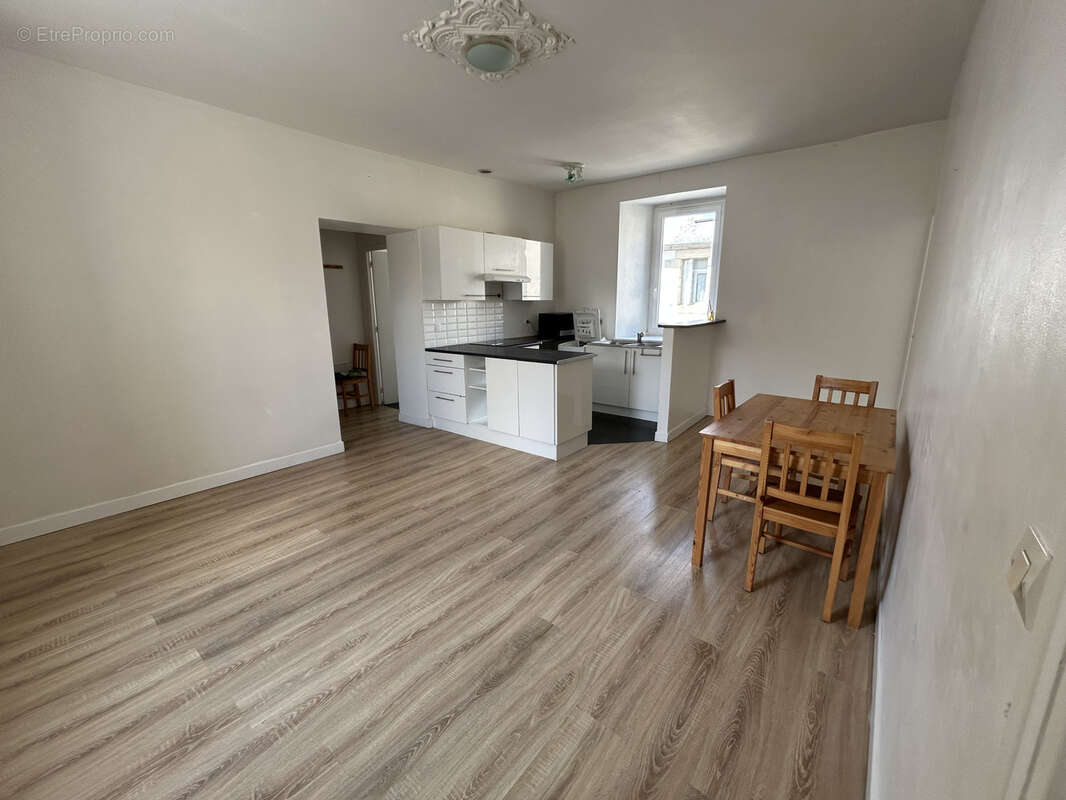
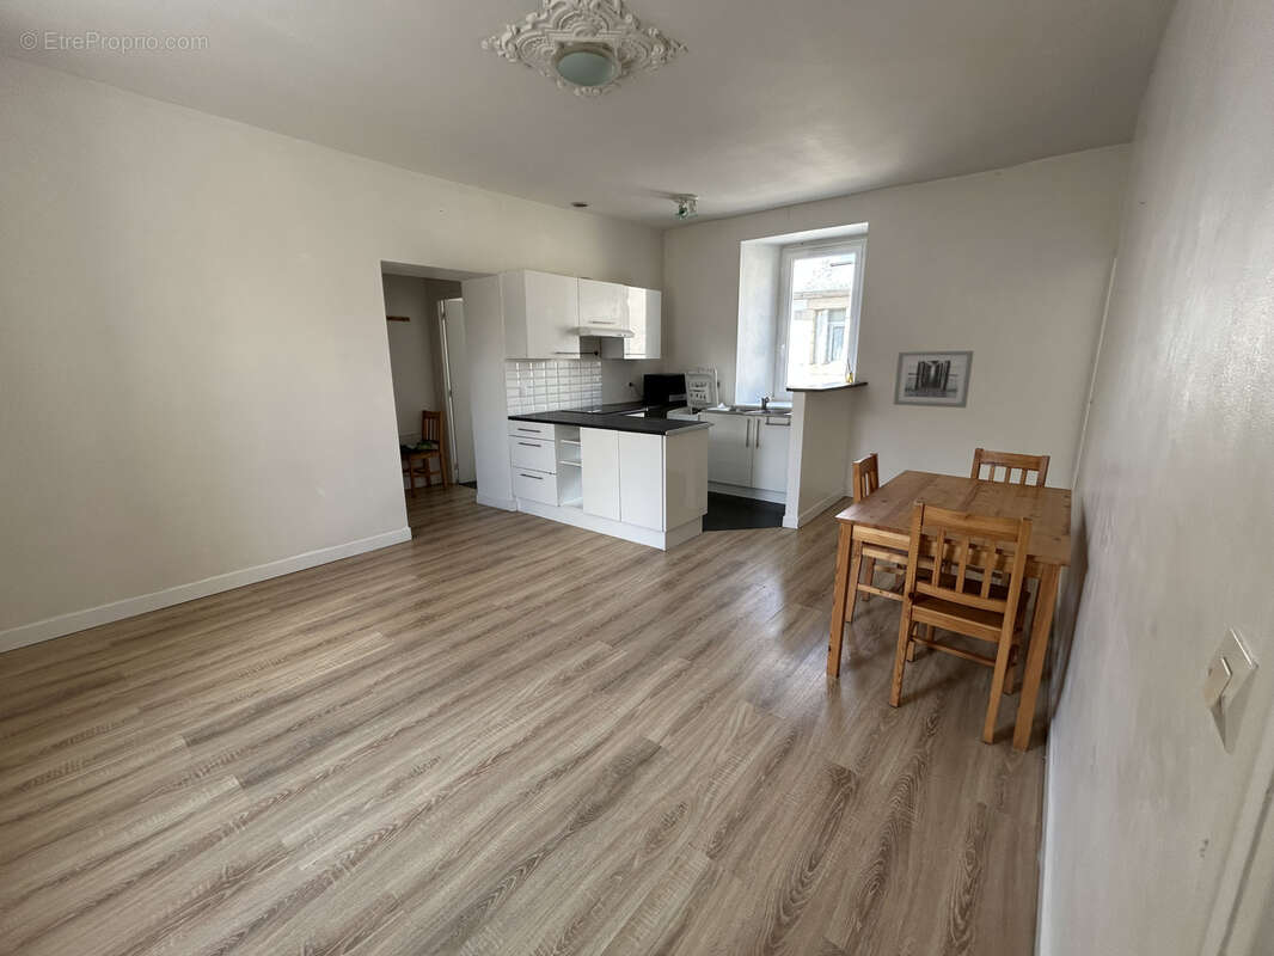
+ wall art [893,350,974,409]
